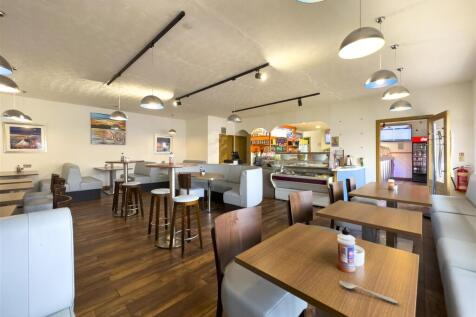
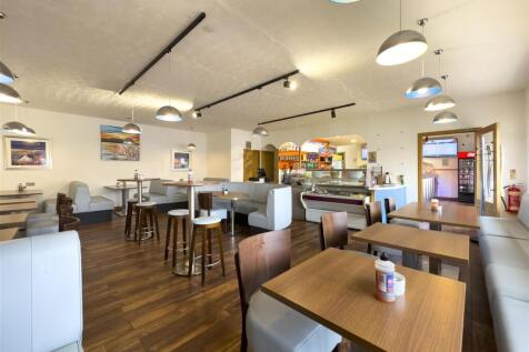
- spoon [338,280,399,304]
